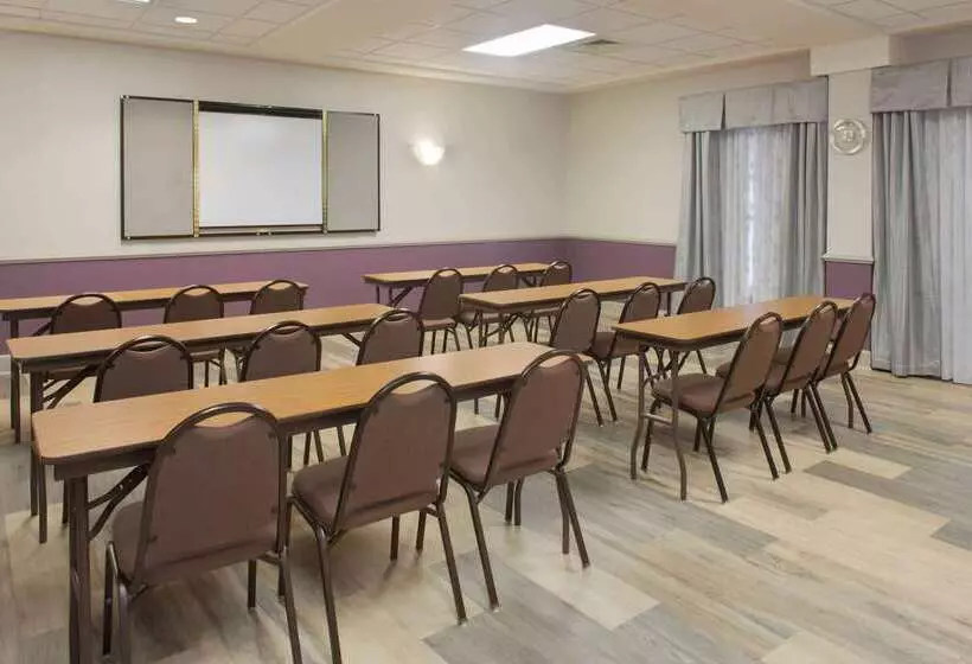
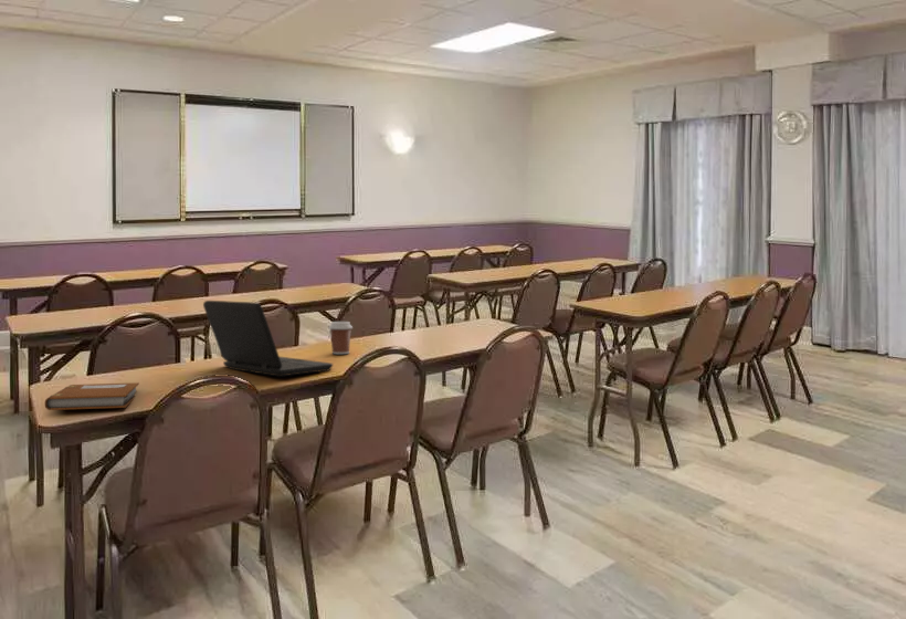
+ laptop [202,300,334,378]
+ notebook [44,381,140,411]
+ coffee cup [327,321,354,355]
